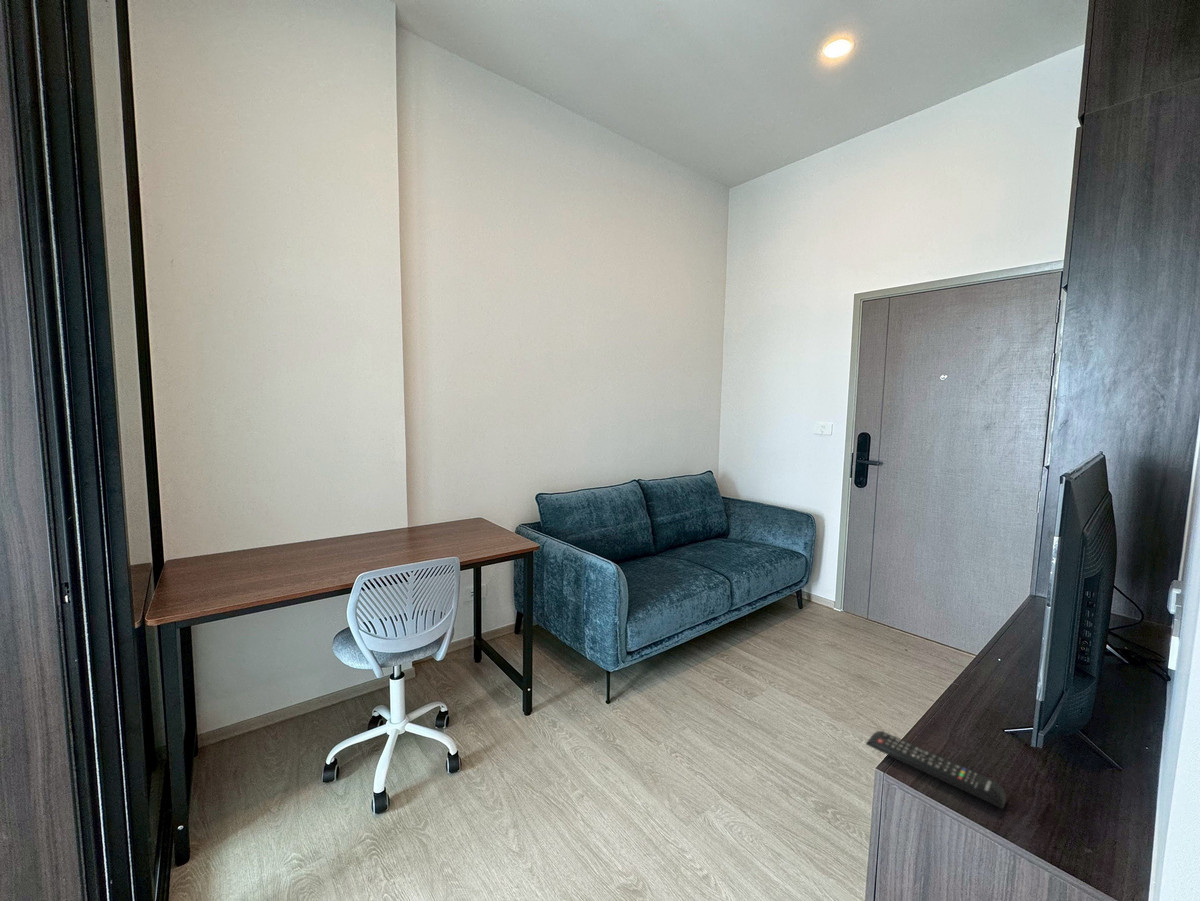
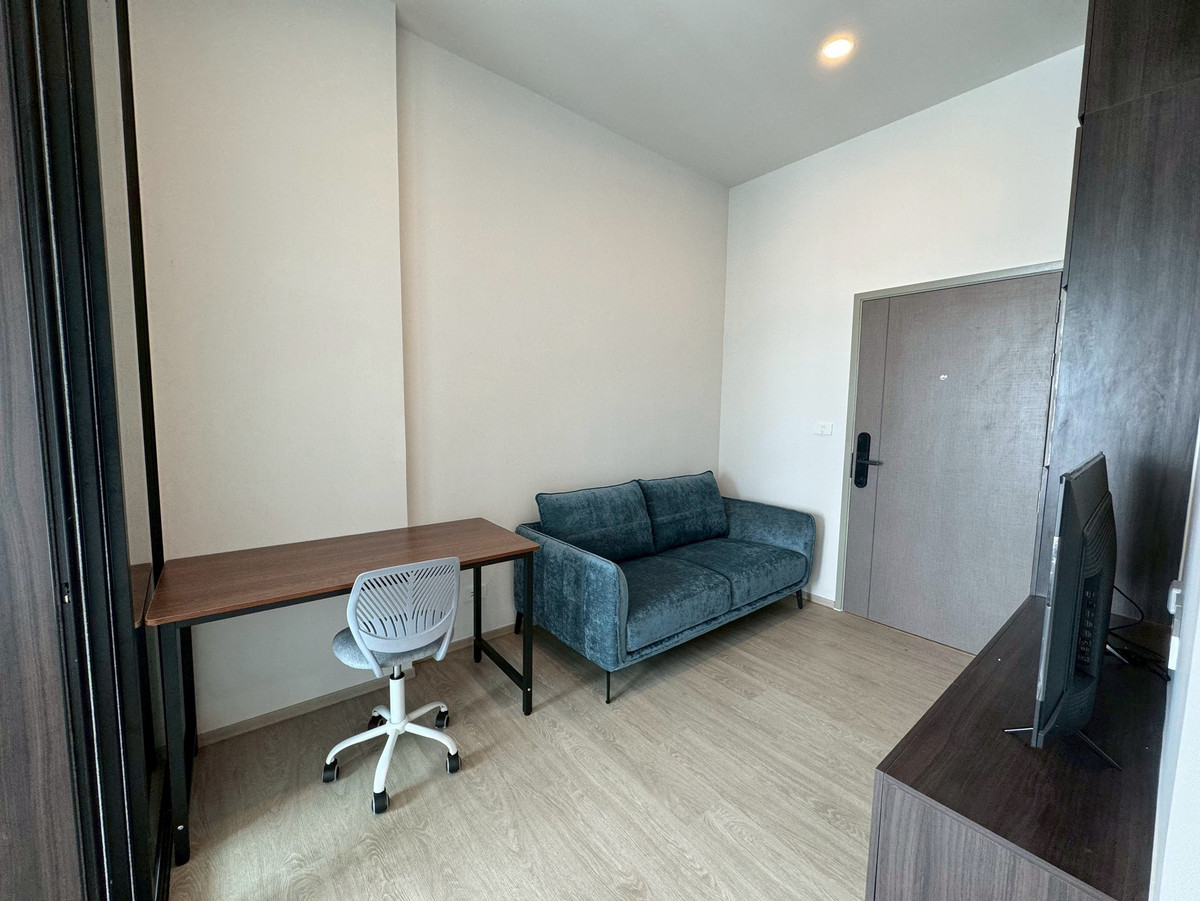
- remote control [865,730,1007,810]
